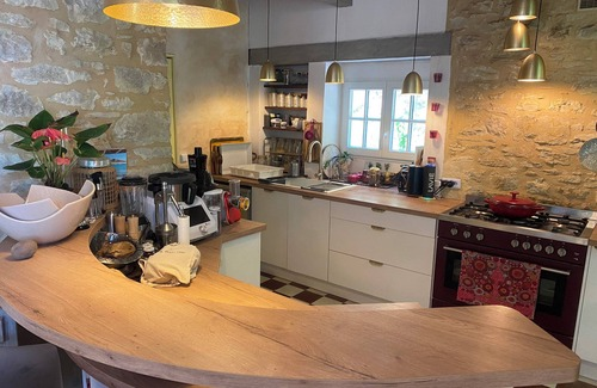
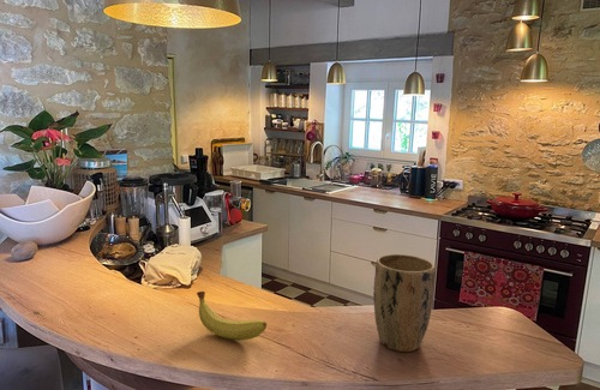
+ plant pot [372,253,437,353]
+ fruit [196,290,268,341]
